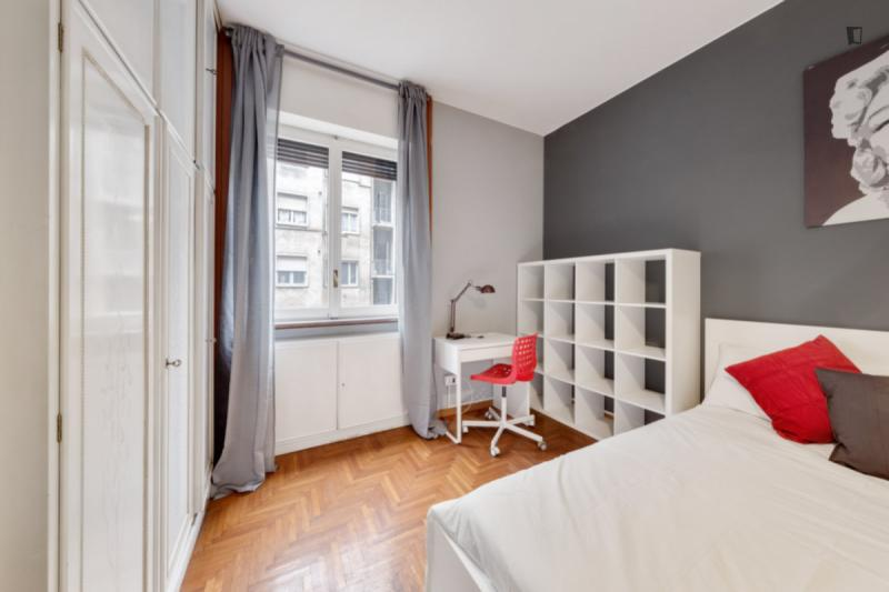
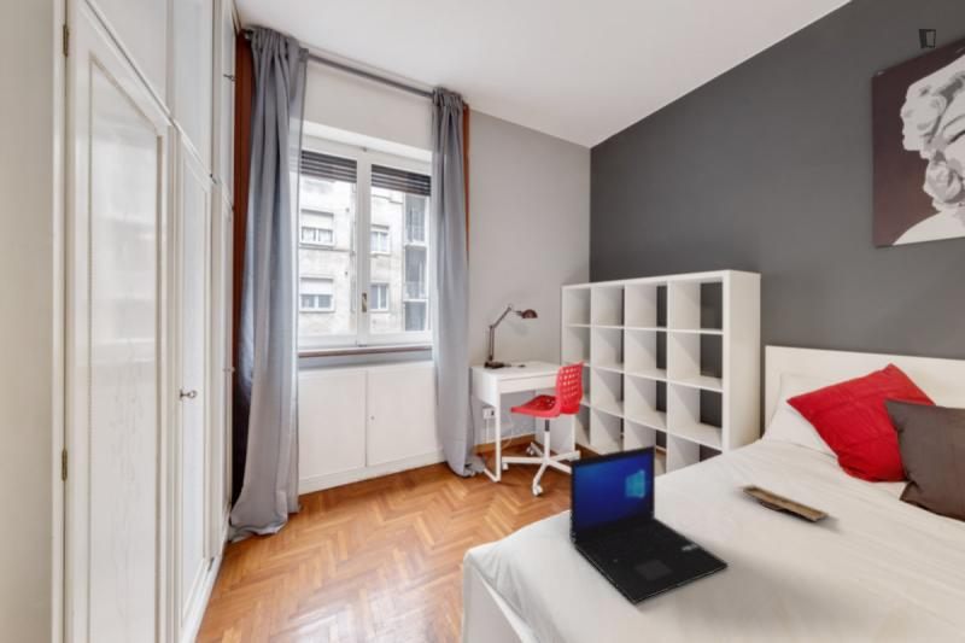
+ laptop [568,444,730,604]
+ tray [737,484,830,524]
